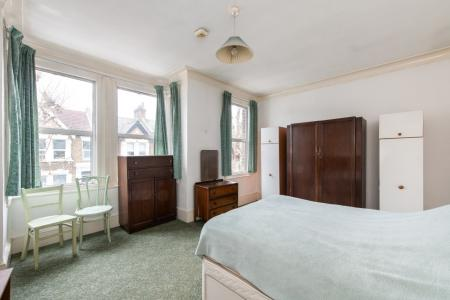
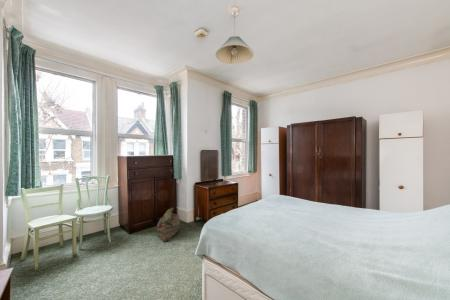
+ bag [156,207,181,243]
